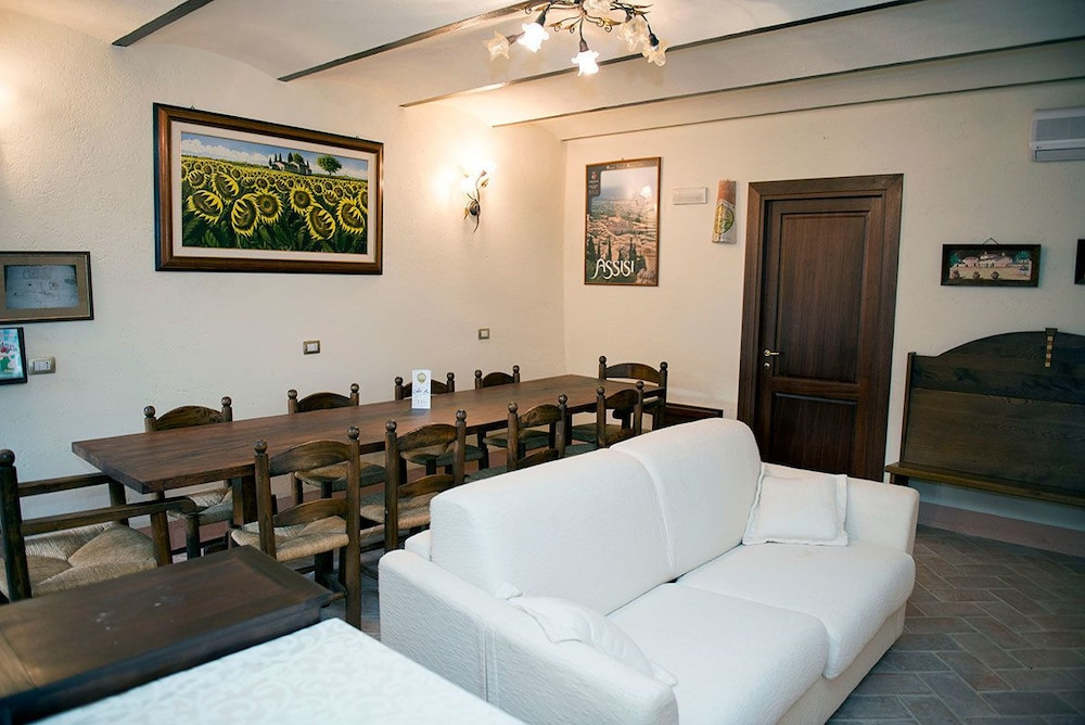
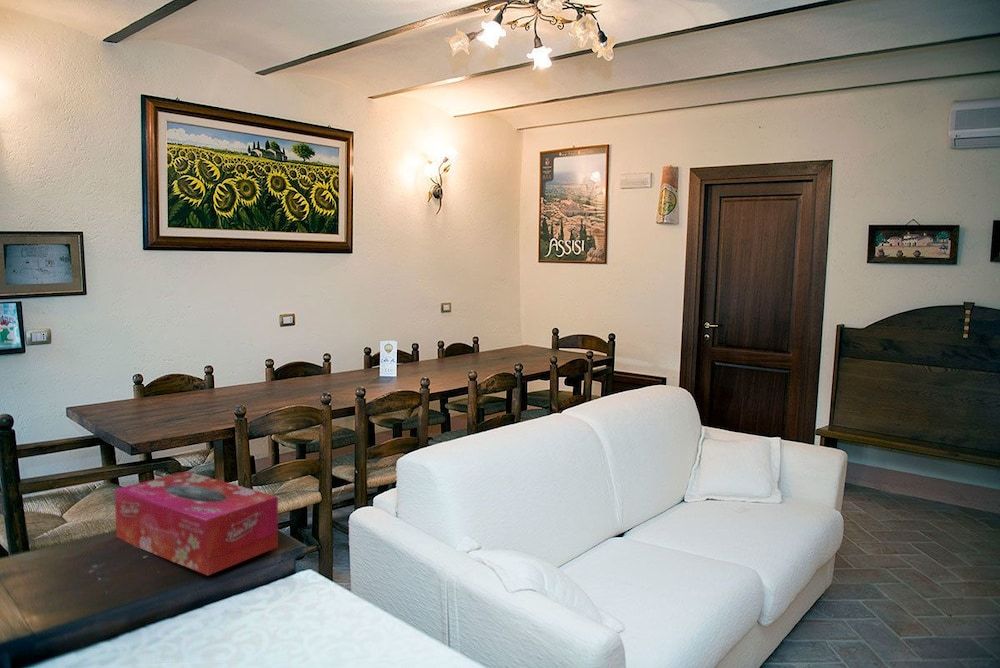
+ tissue box [114,470,279,577]
